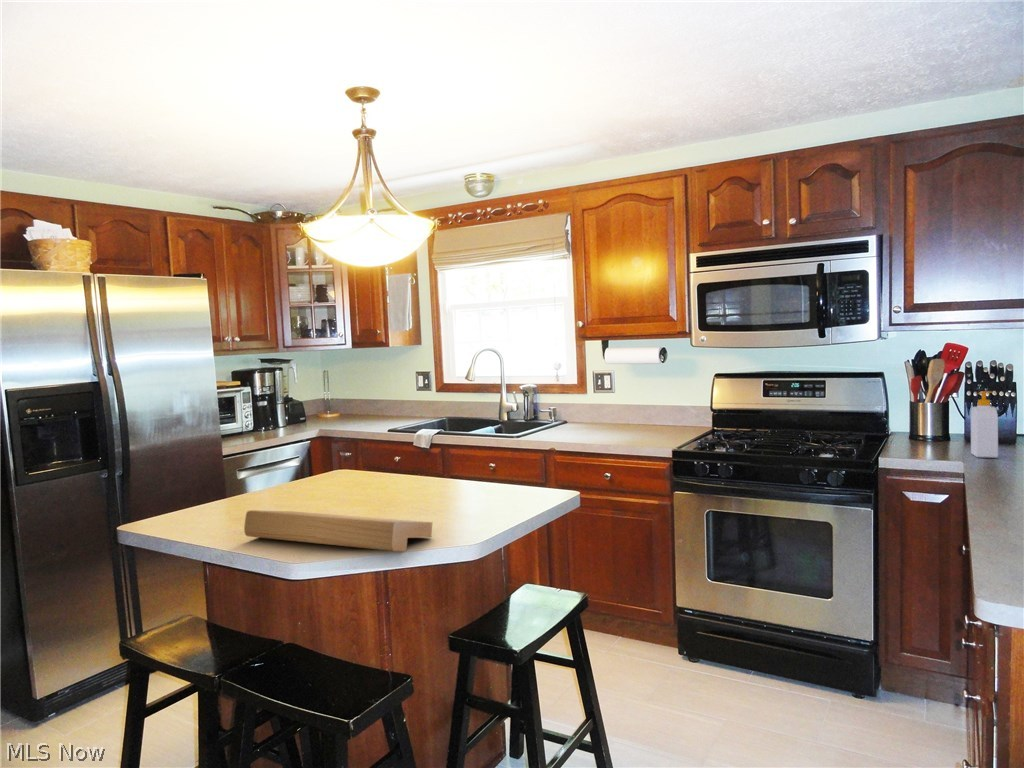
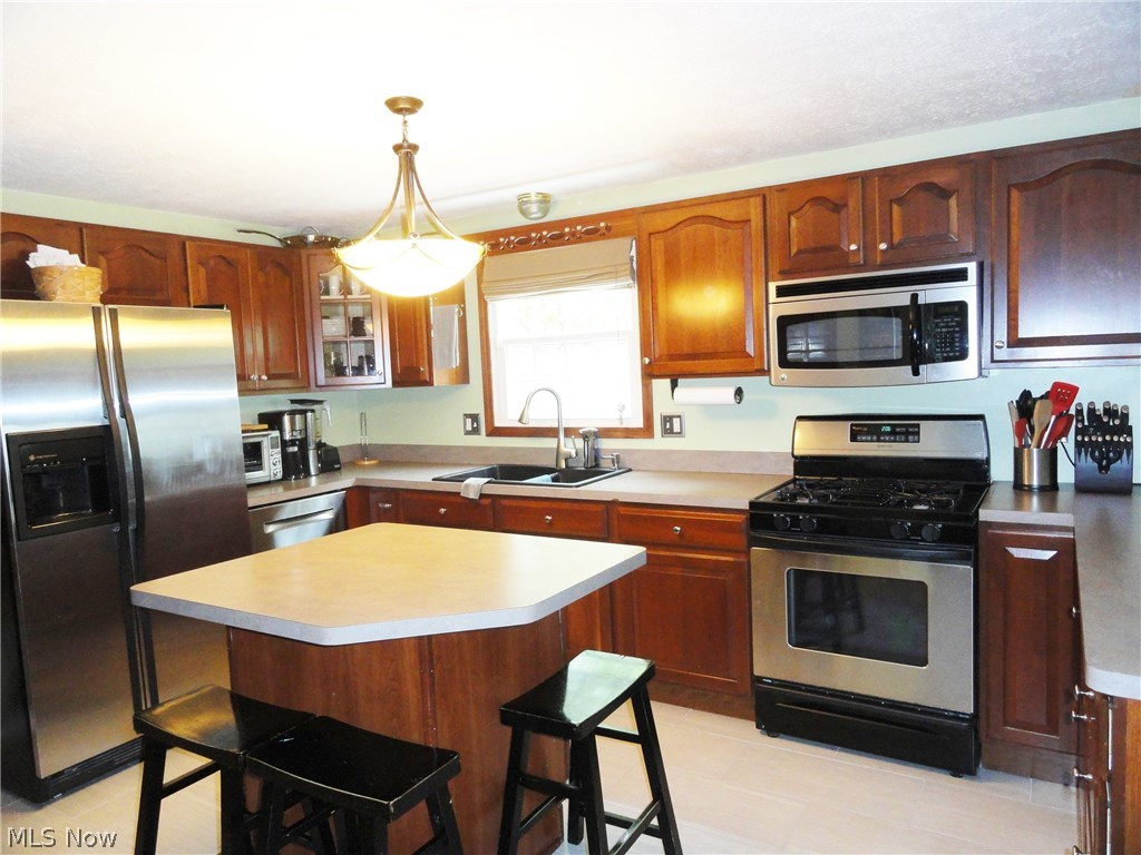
- soap bottle [970,390,999,459]
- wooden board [243,509,433,552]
